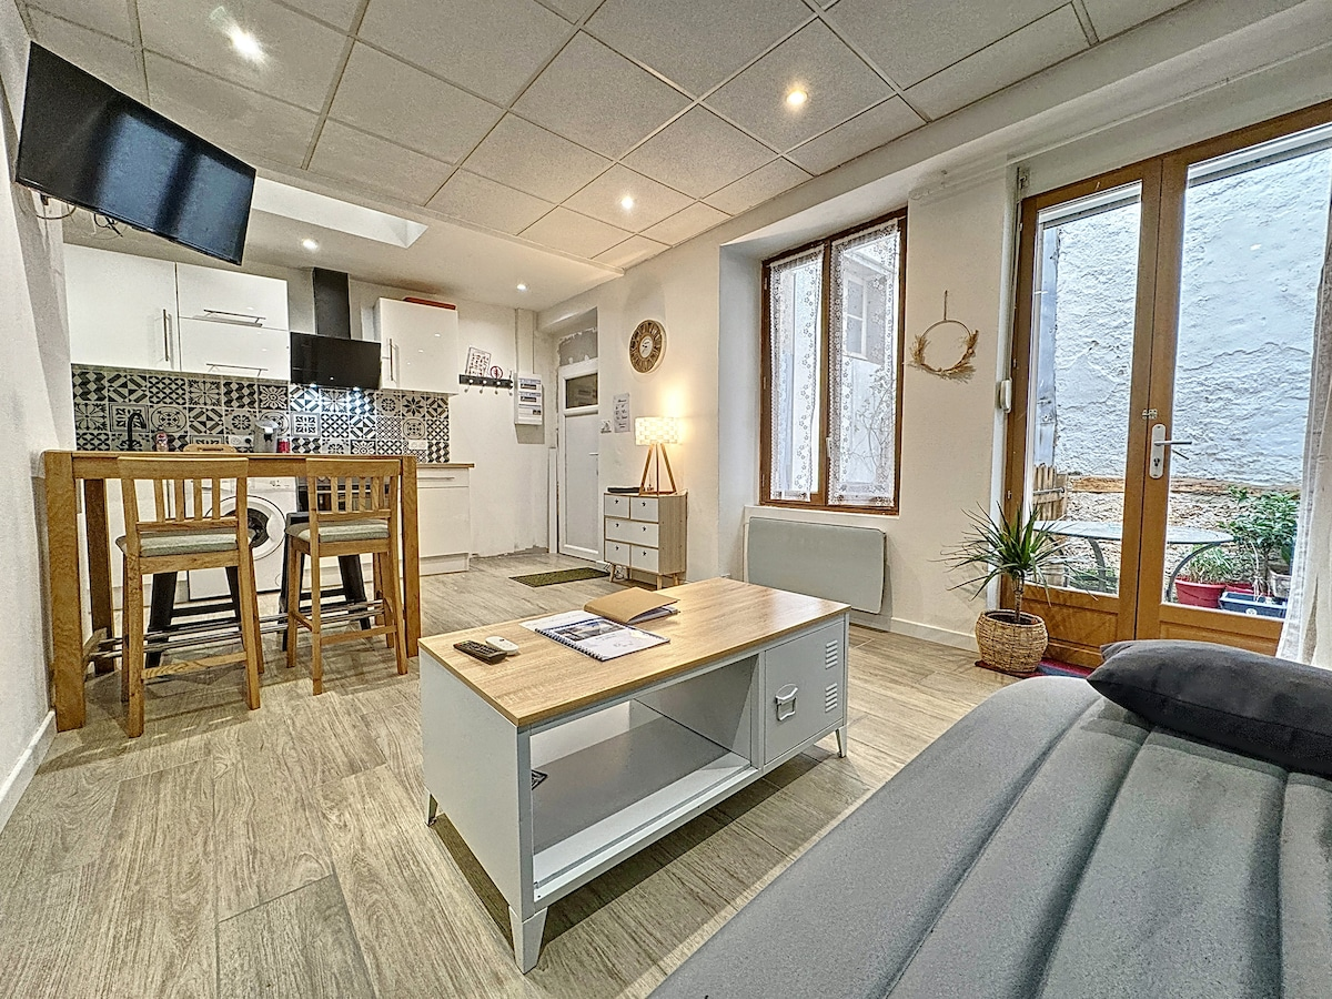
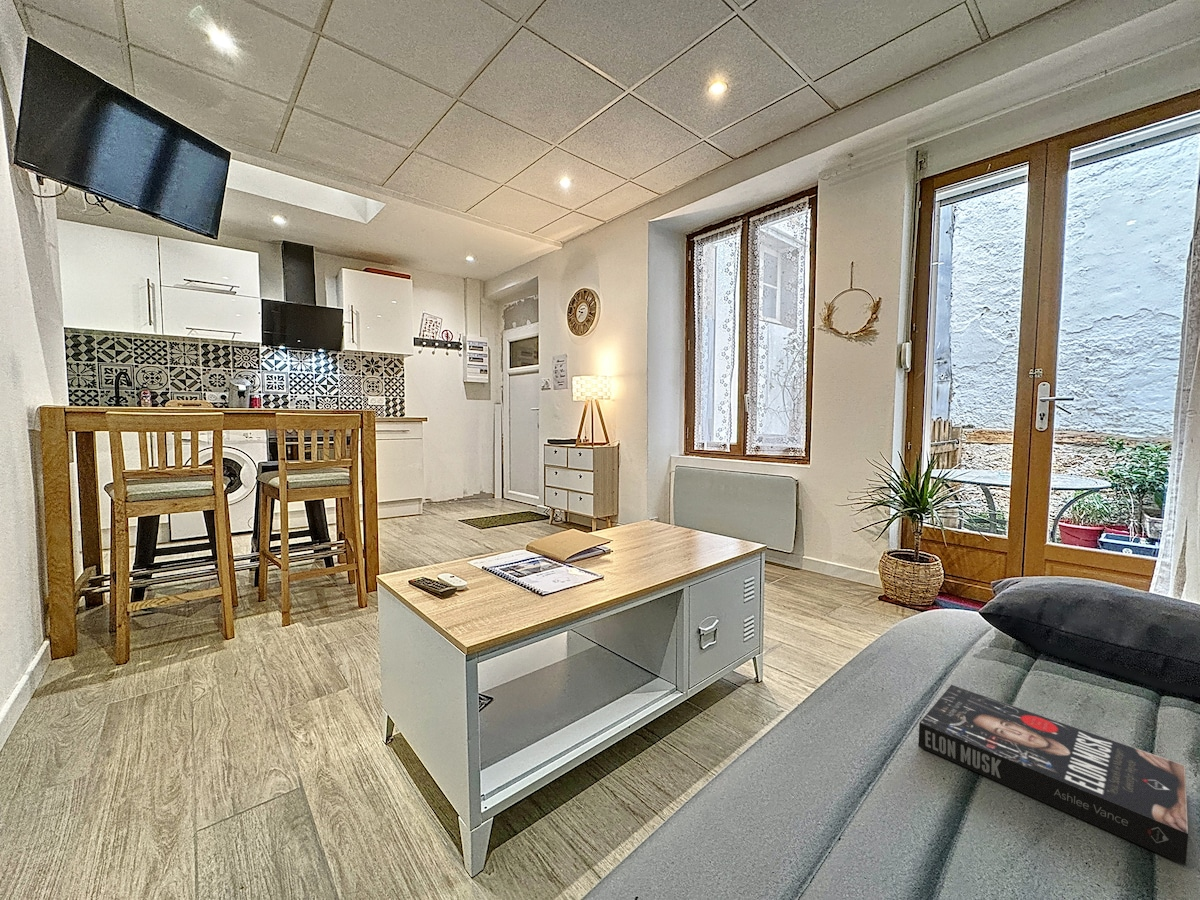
+ book [917,684,1189,866]
